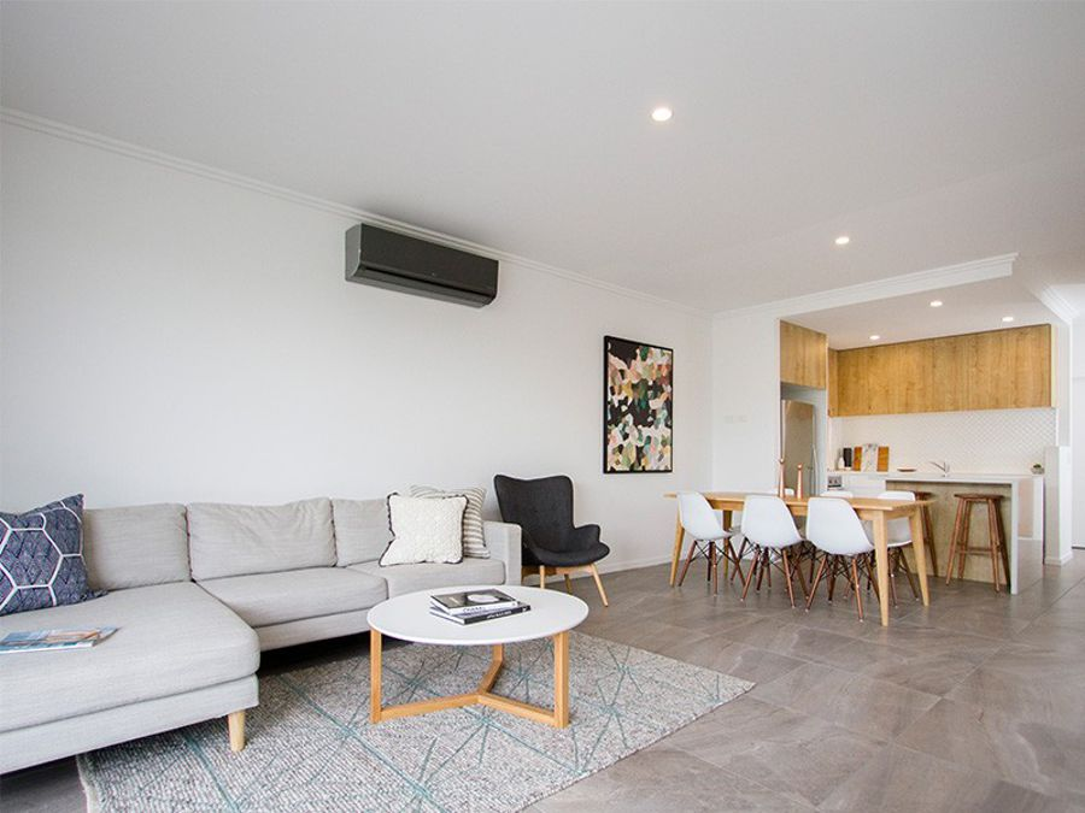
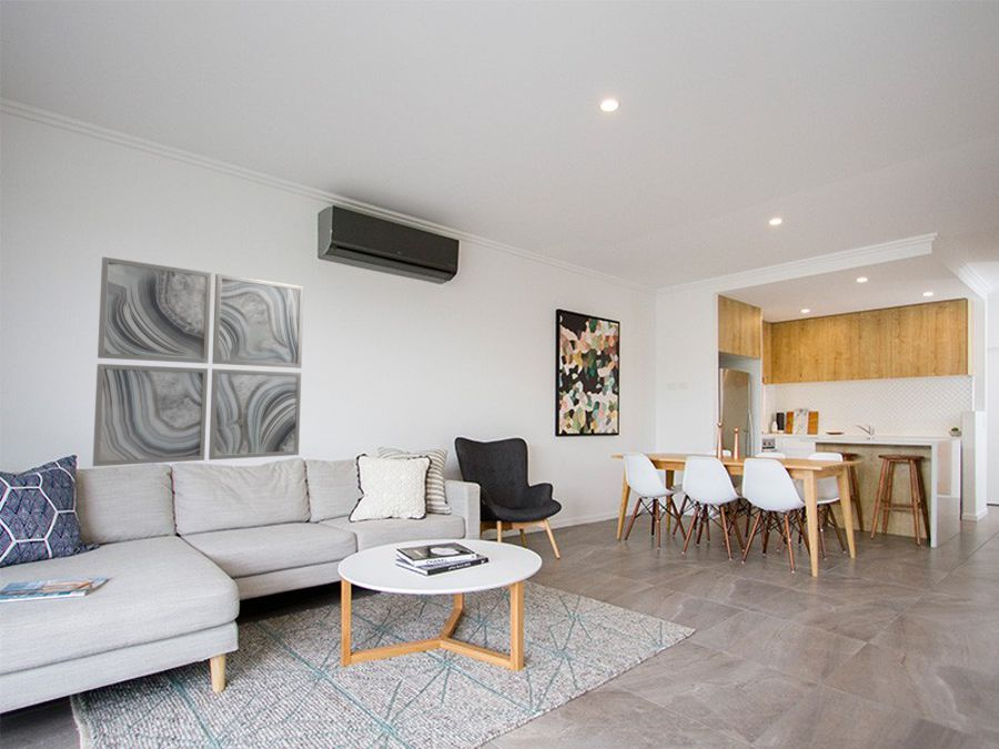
+ wall art [91,256,305,467]
